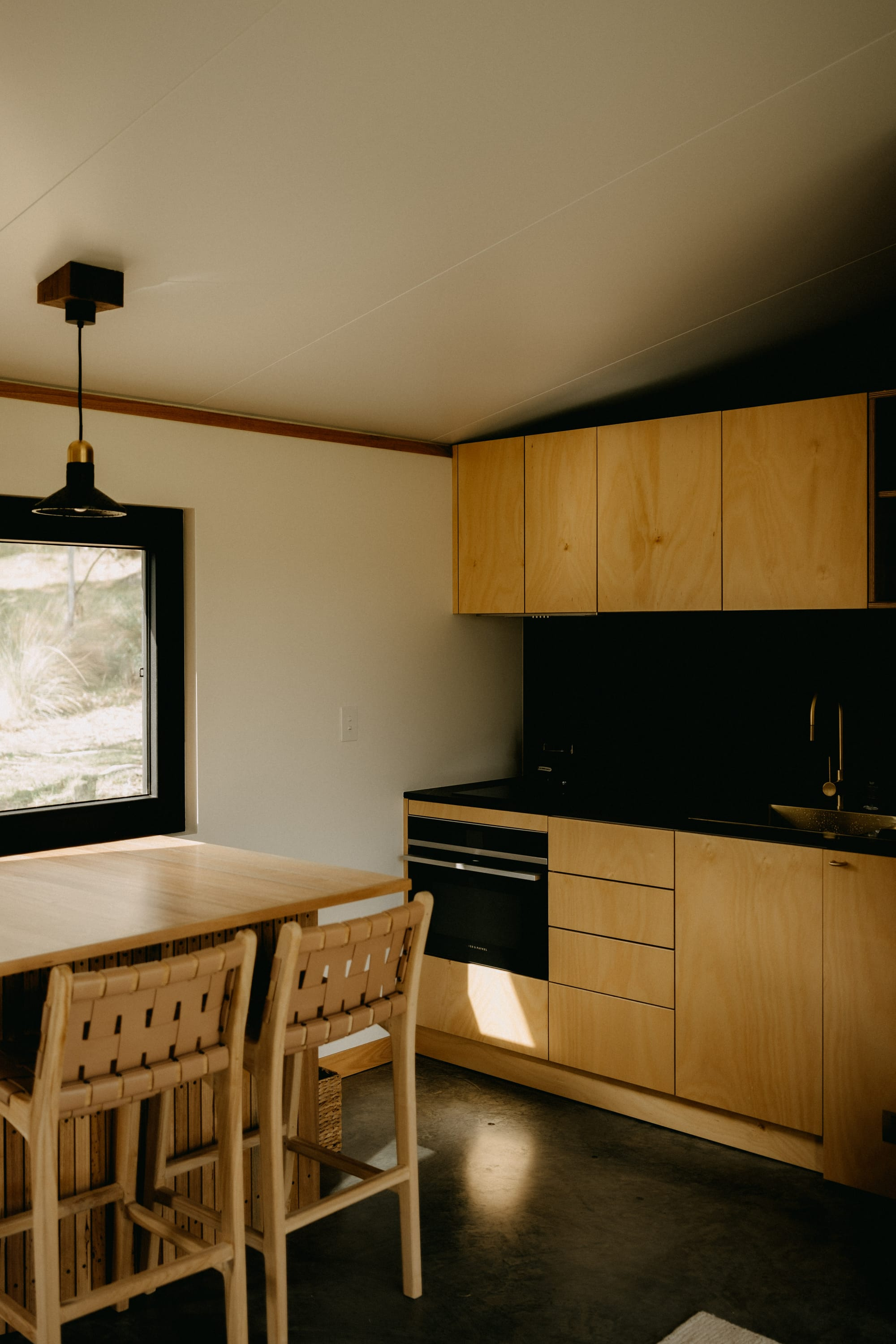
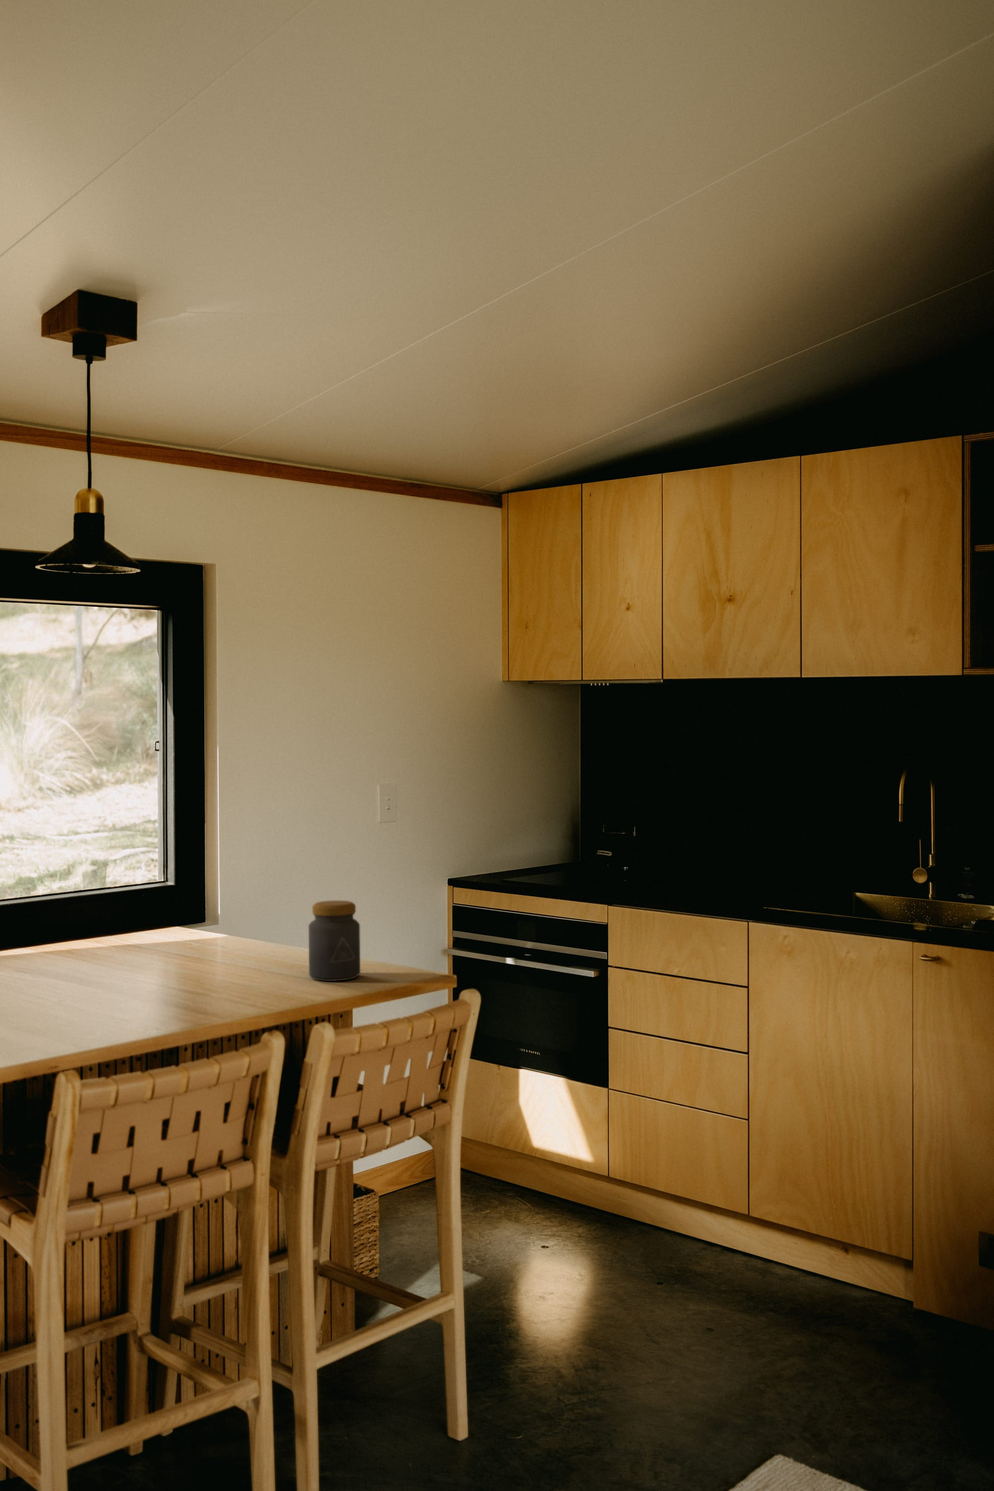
+ jar [308,900,361,982]
